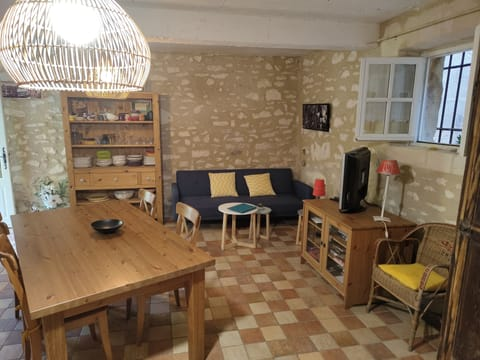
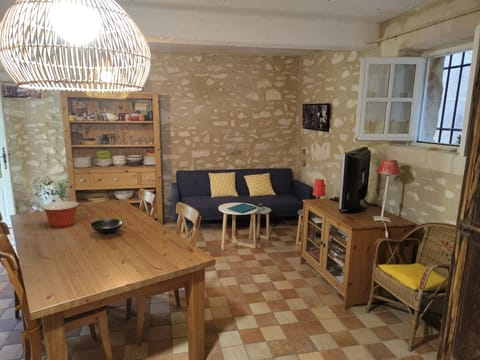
+ mixing bowl [41,200,80,229]
